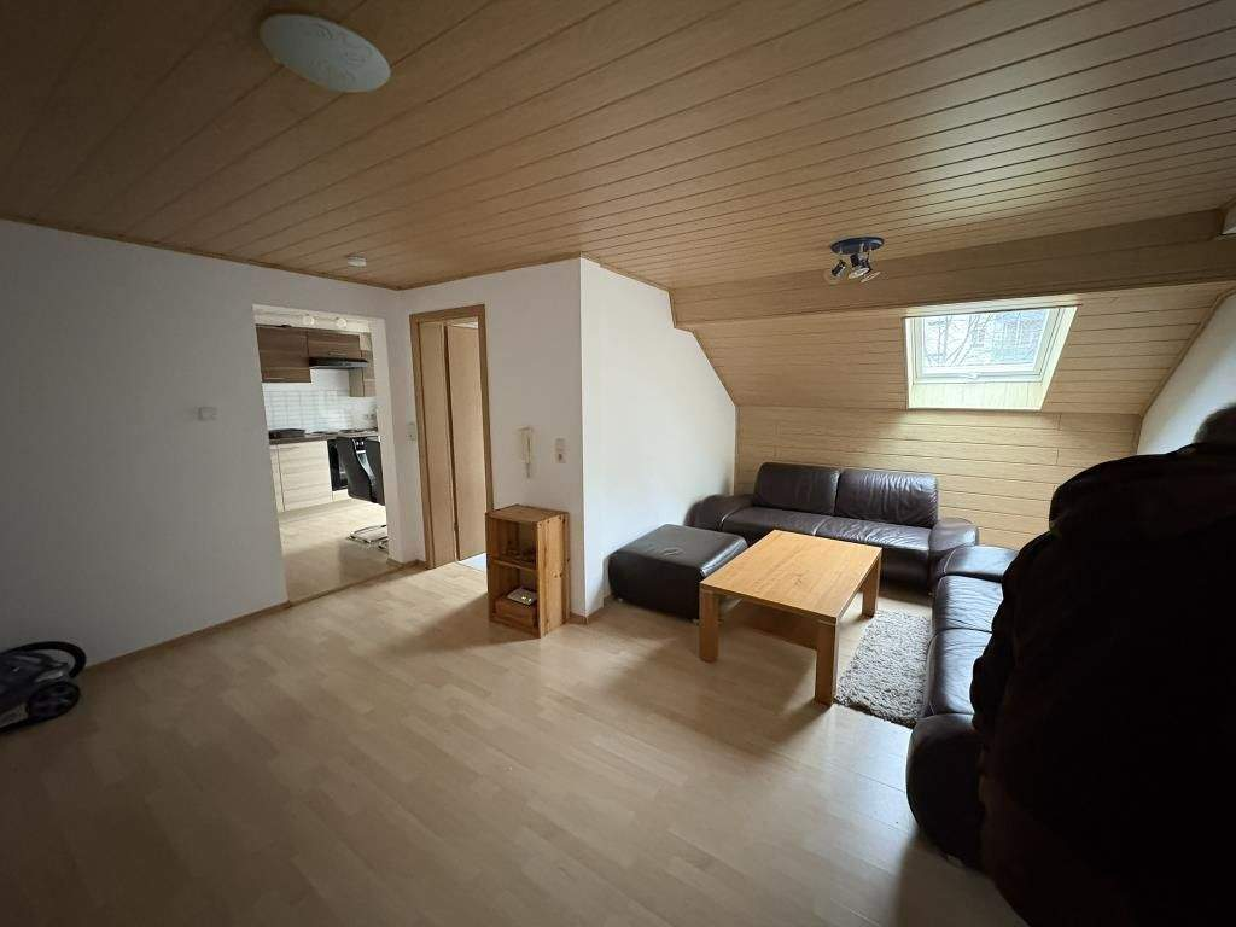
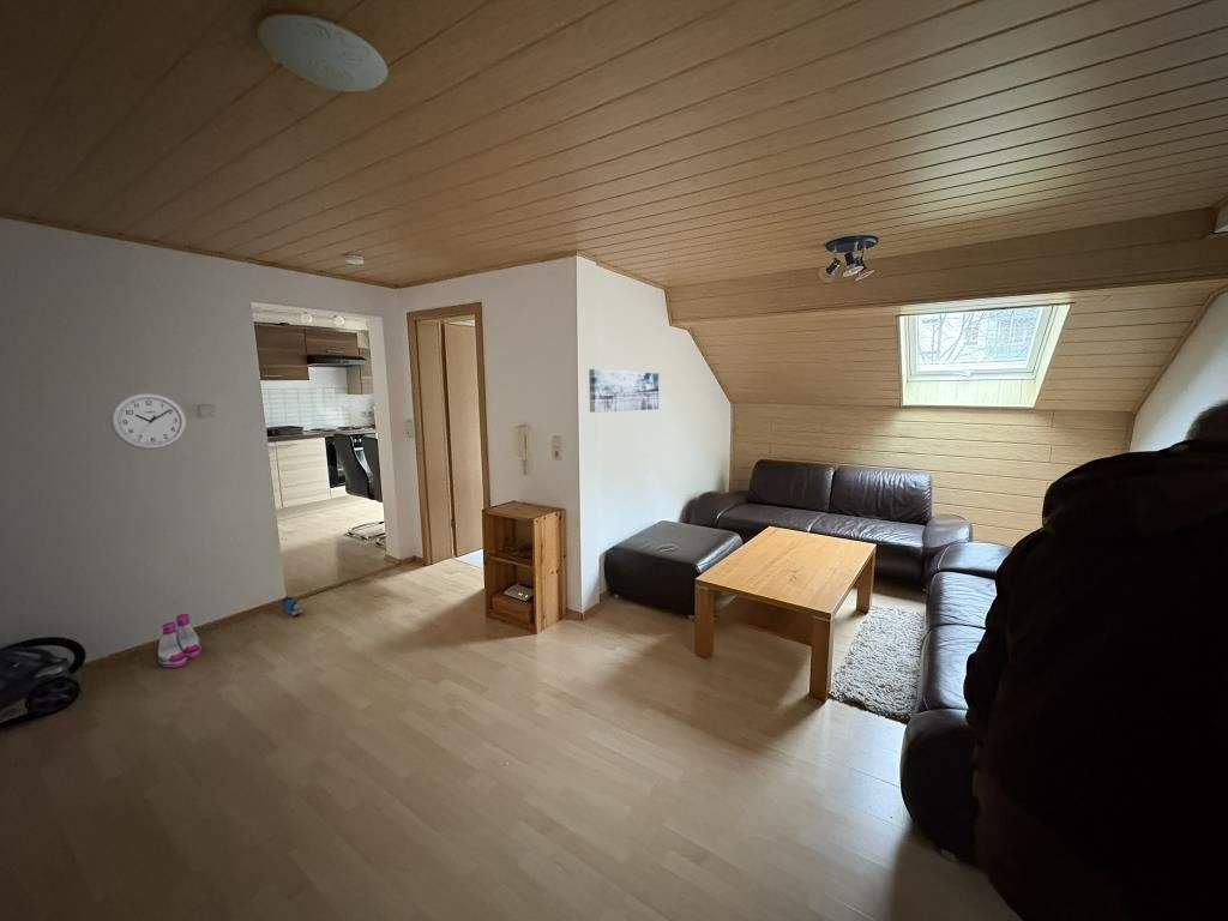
+ toy train [281,596,303,618]
+ boots [156,613,203,668]
+ wall clock [109,392,188,451]
+ wall art [588,368,660,414]
